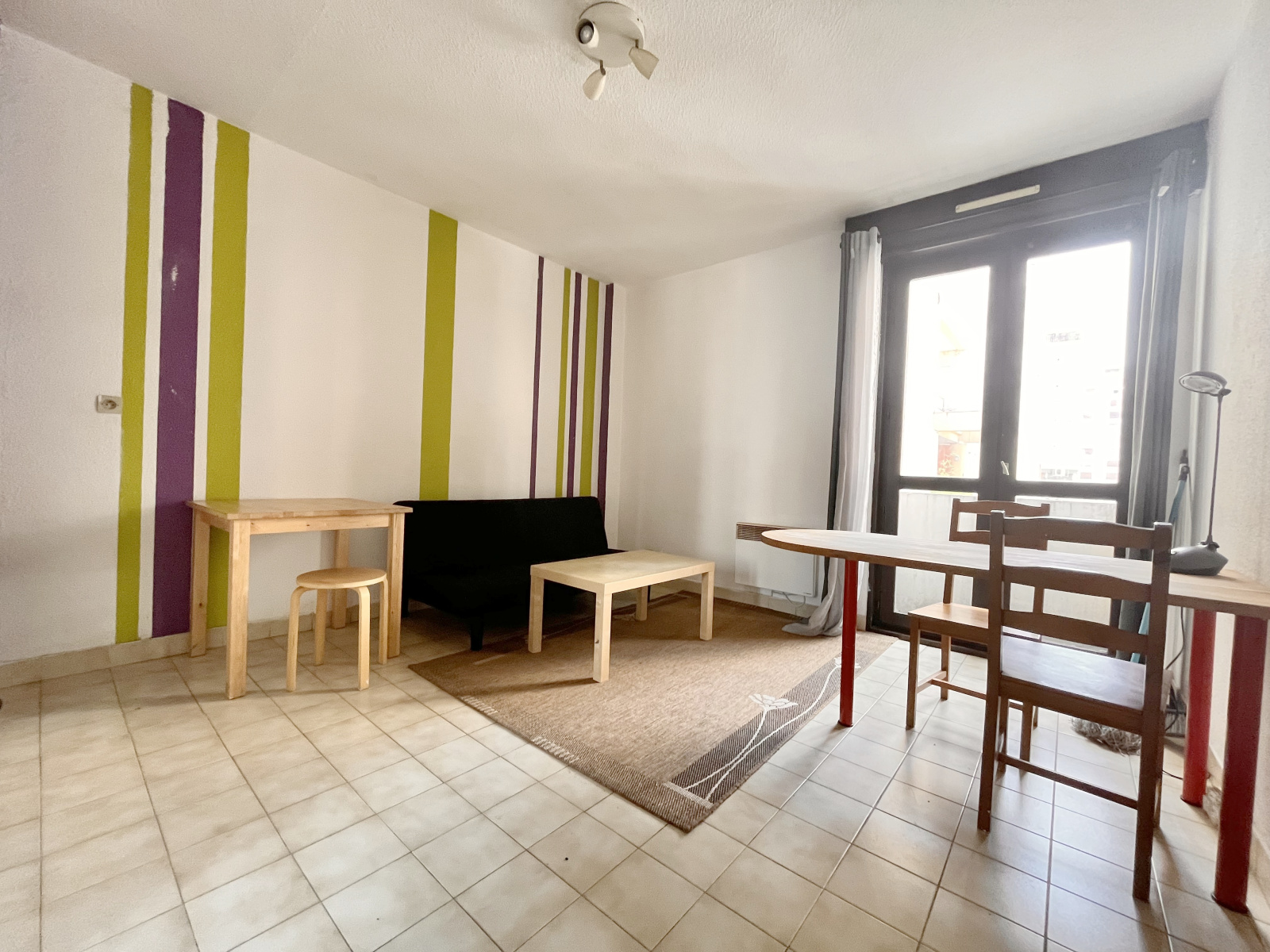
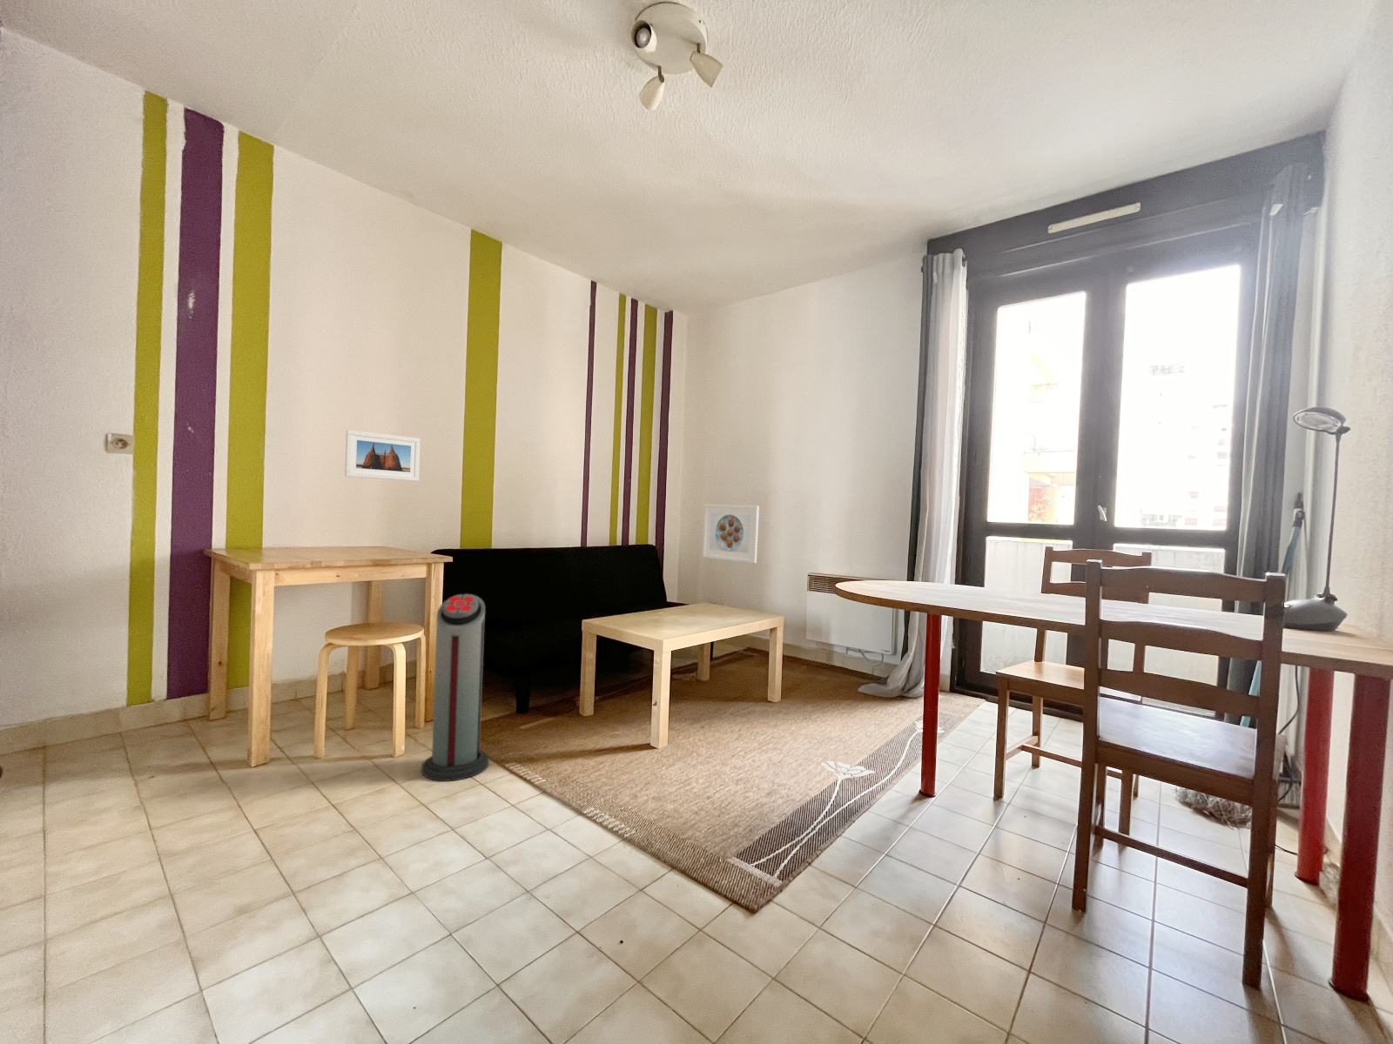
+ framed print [344,429,421,483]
+ air purifier [420,593,489,782]
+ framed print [702,503,760,564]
